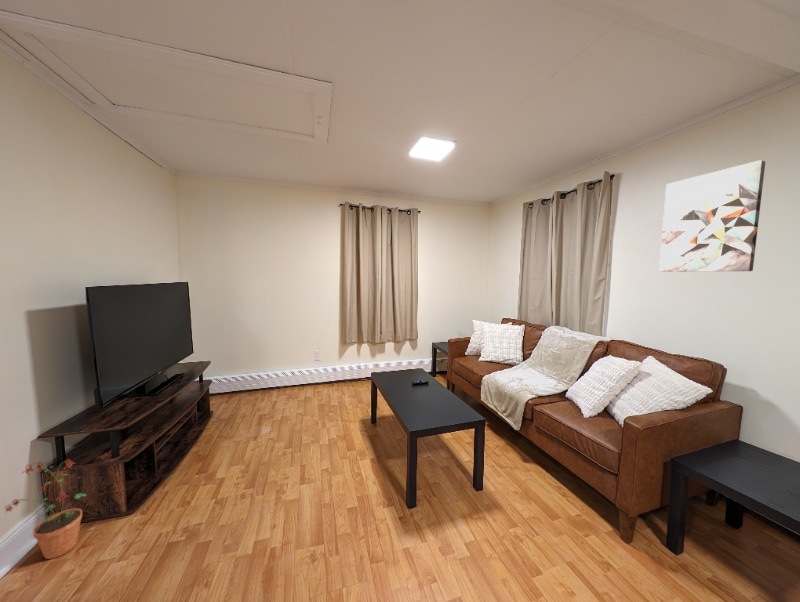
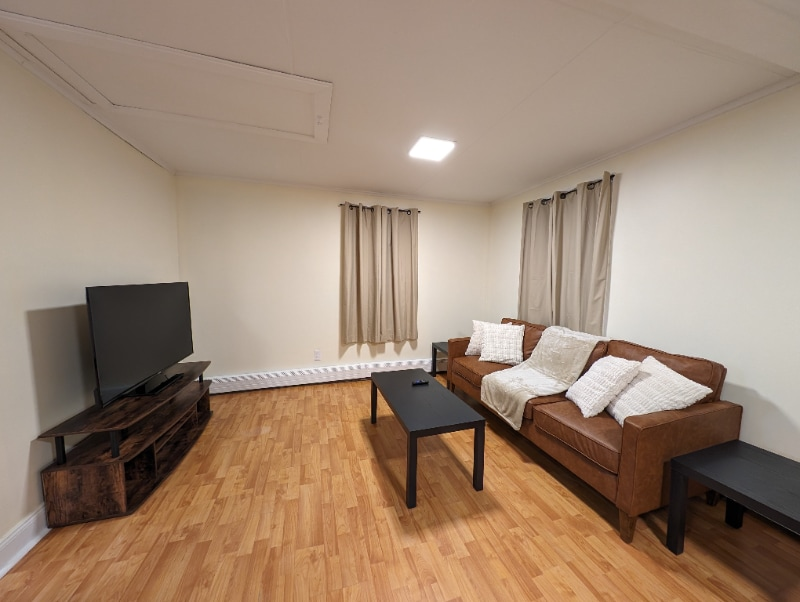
- potted plant [4,458,88,560]
- wall art [658,159,766,273]
